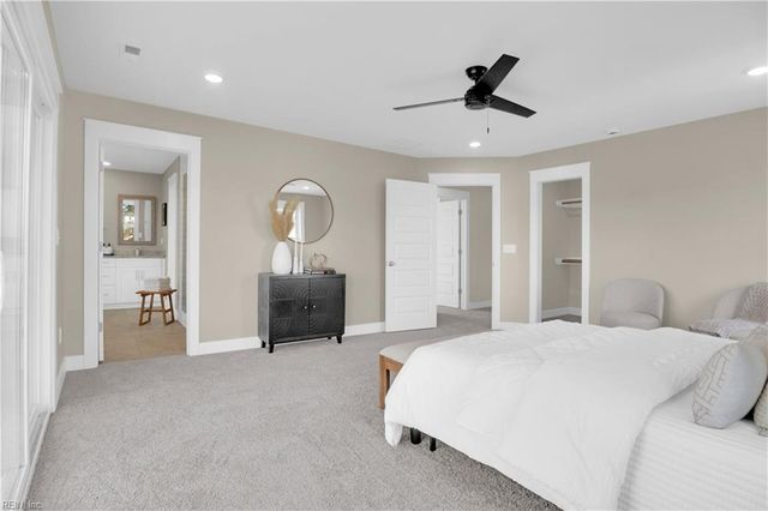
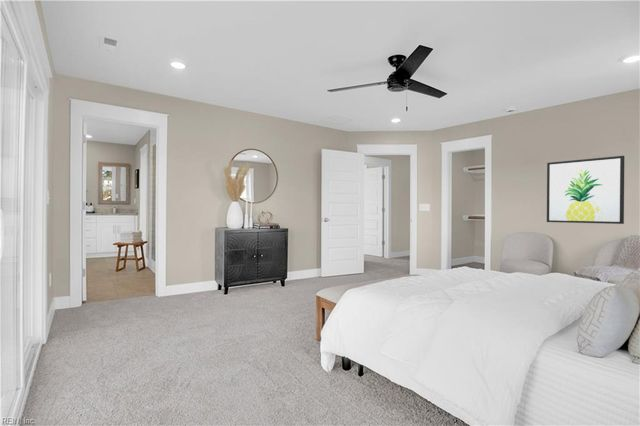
+ wall art [546,155,625,225]
